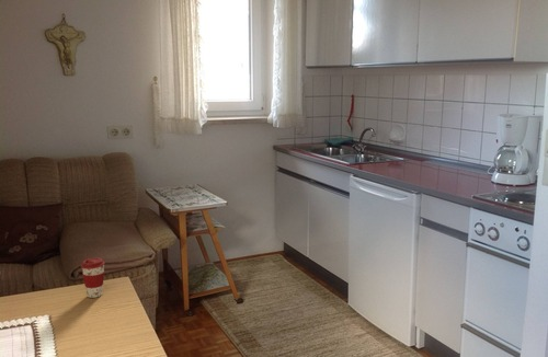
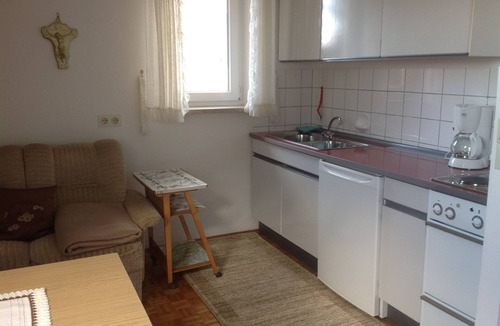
- coffee cup [80,257,106,299]
